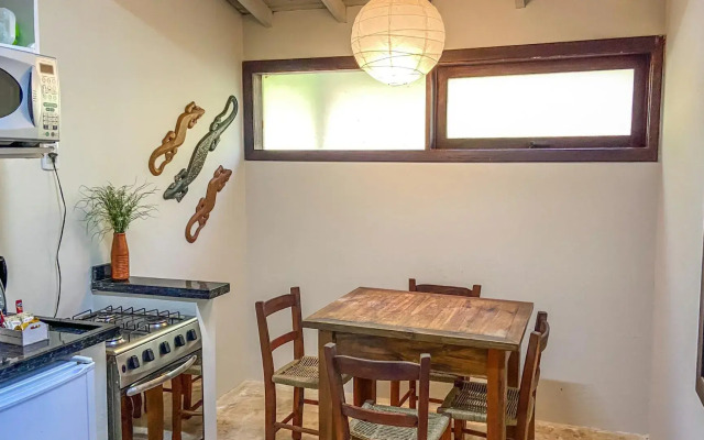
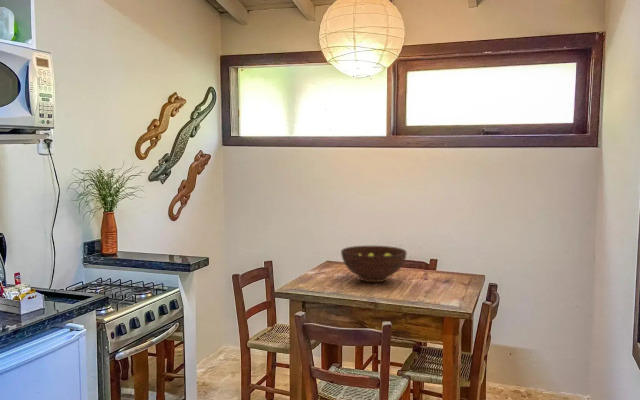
+ fruit bowl [340,245,408,283]
